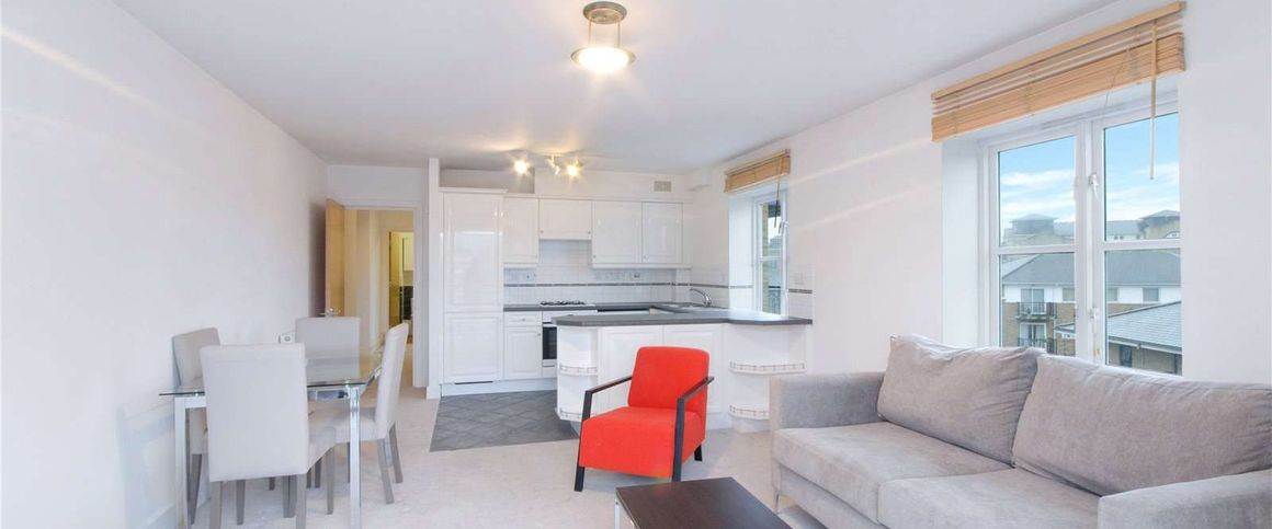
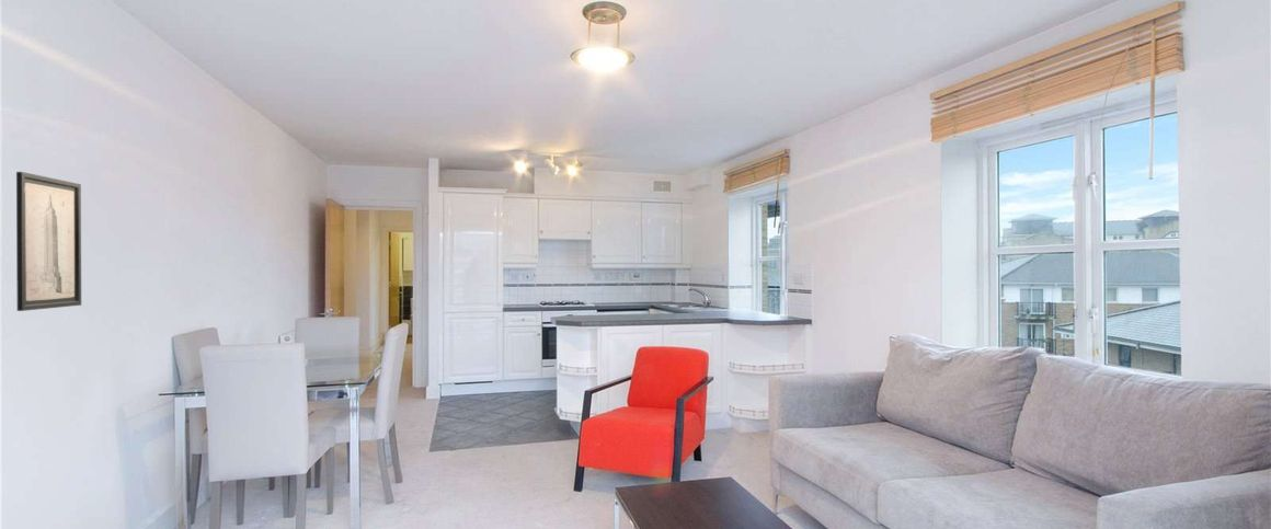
+ wall art [15,171,82,312]
